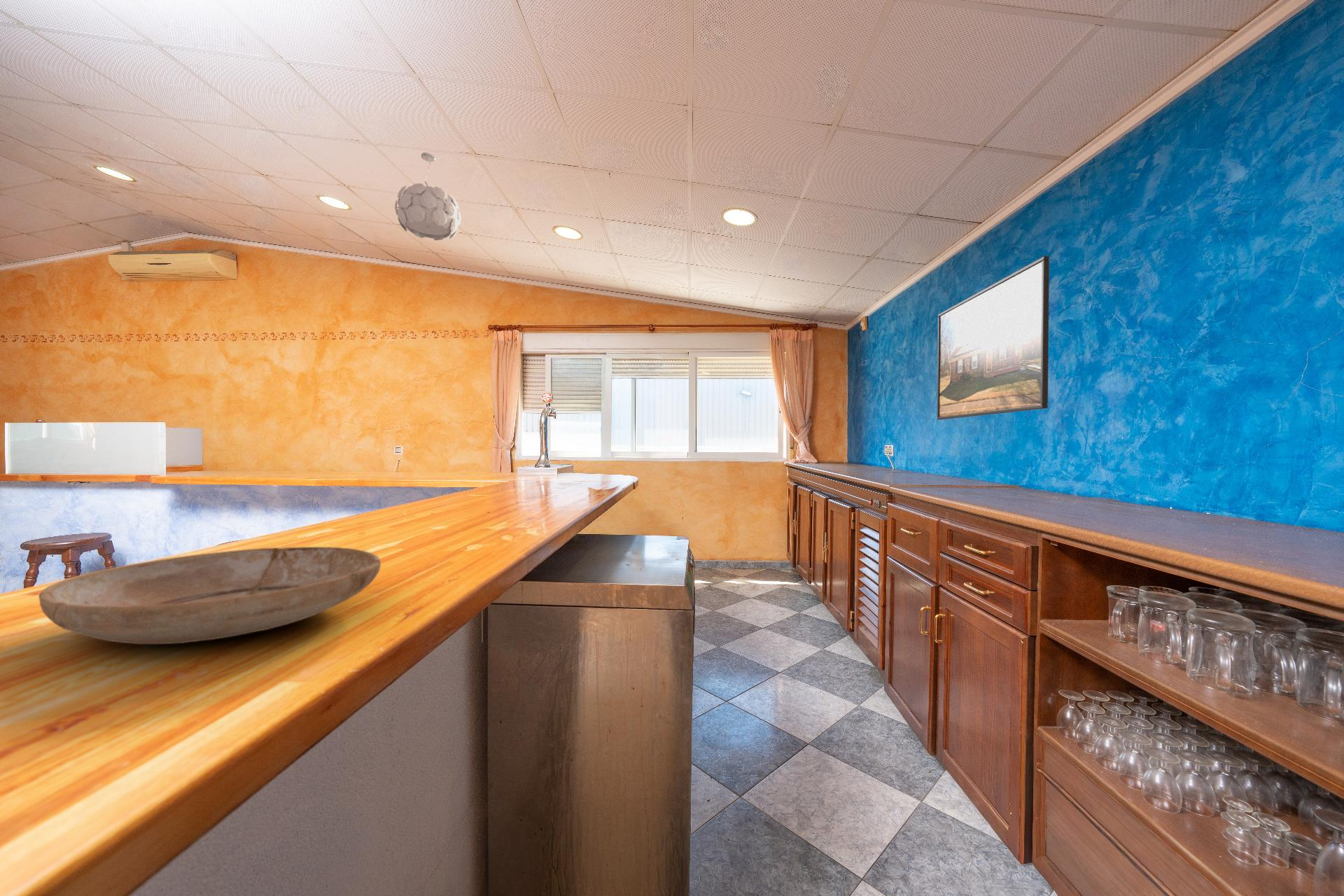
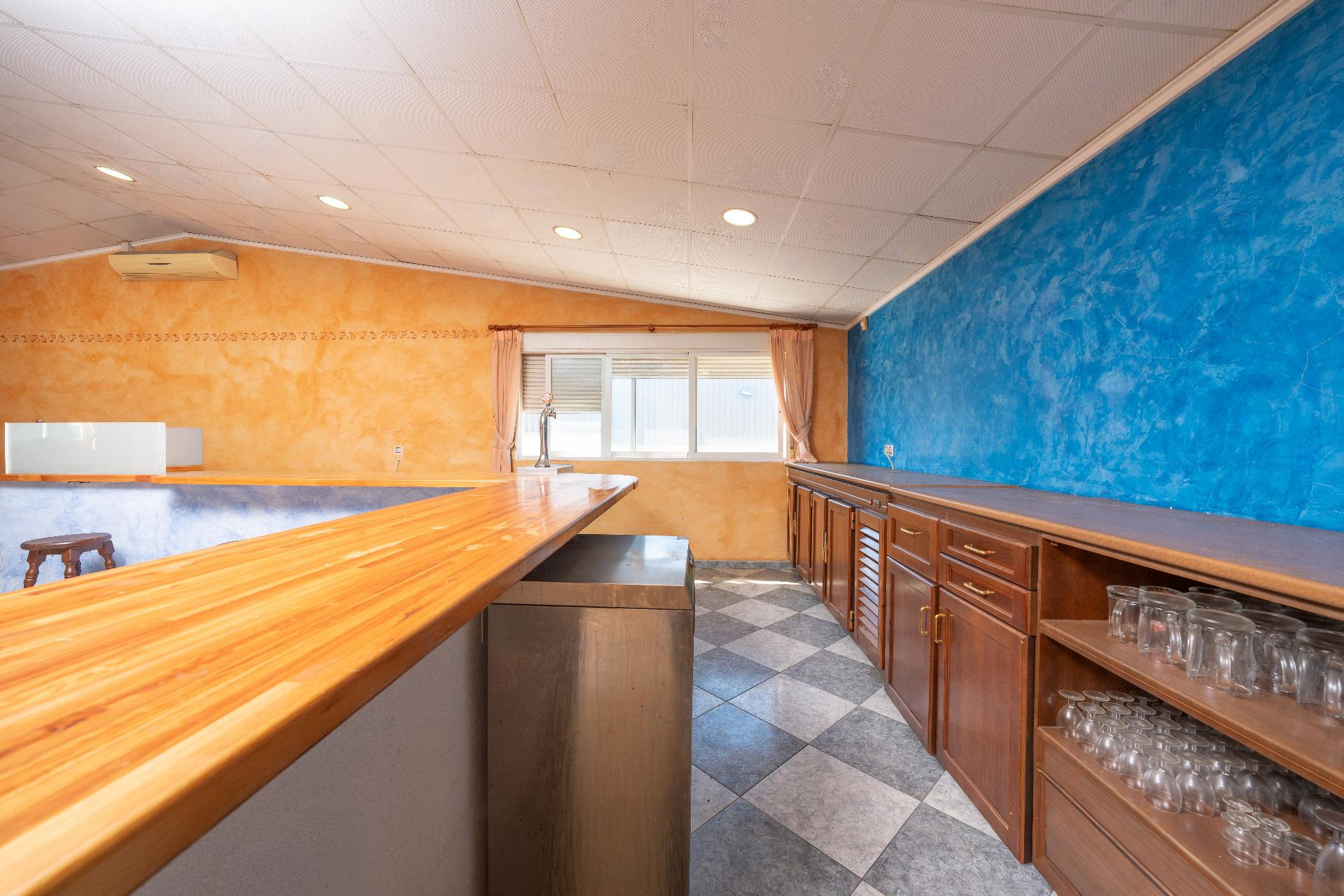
- ceramic bowl [38,546,381,645]
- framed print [937,255,1050,421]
- pendant lamp [394,152,461,241]
